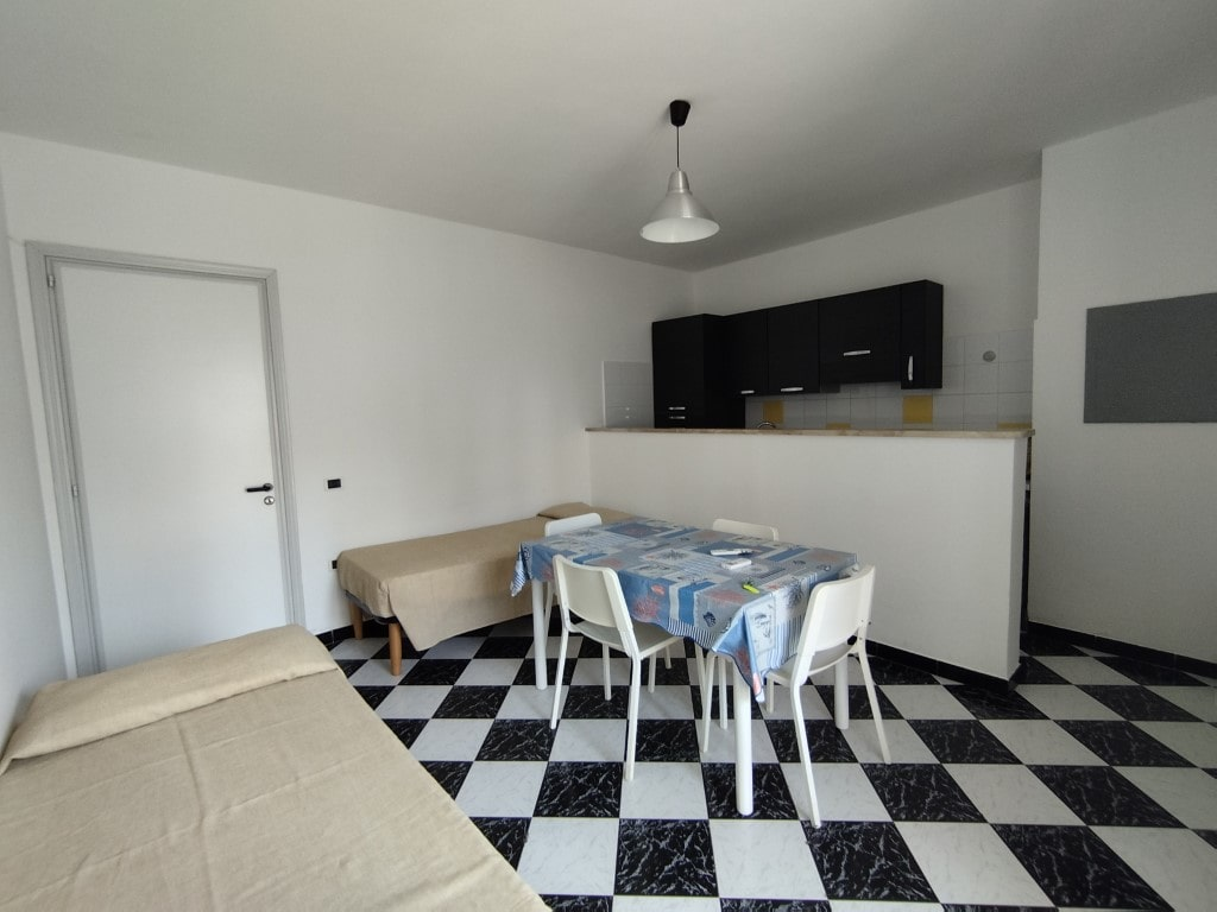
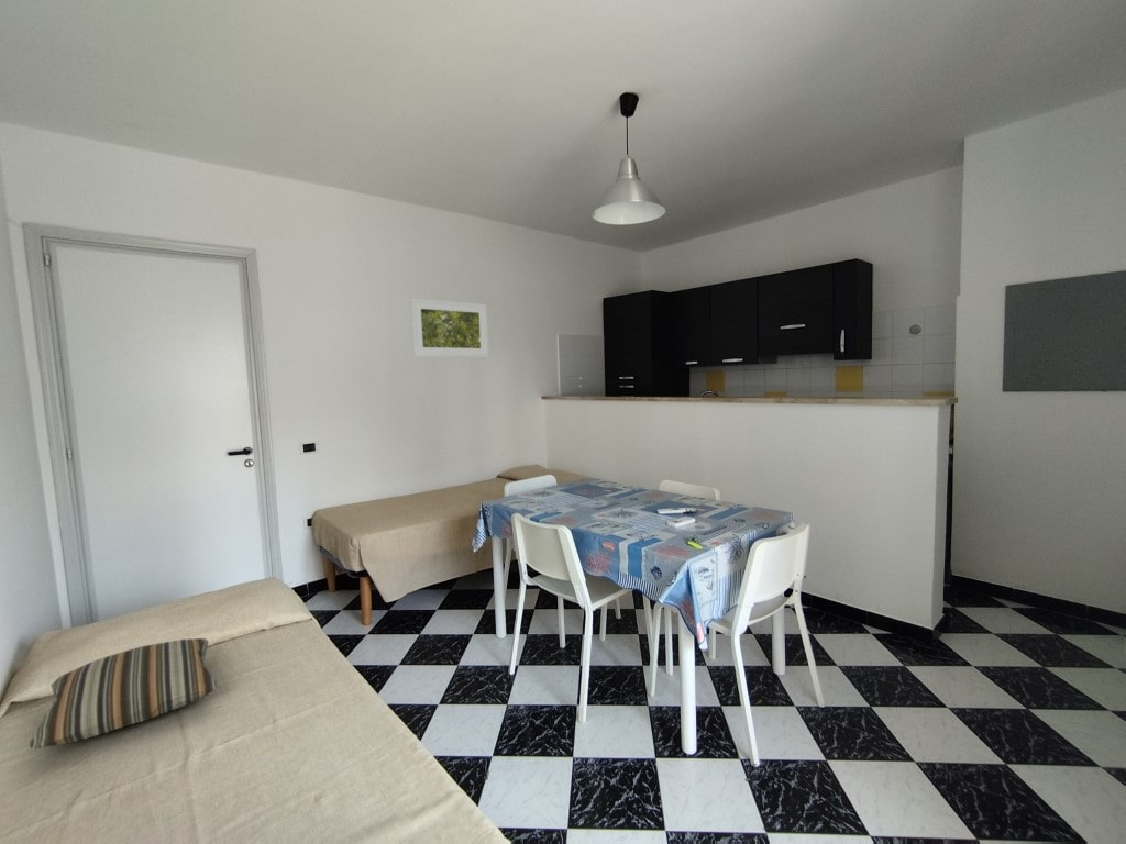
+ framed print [409,297,490,358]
+ pillow [29,637,219,751]
